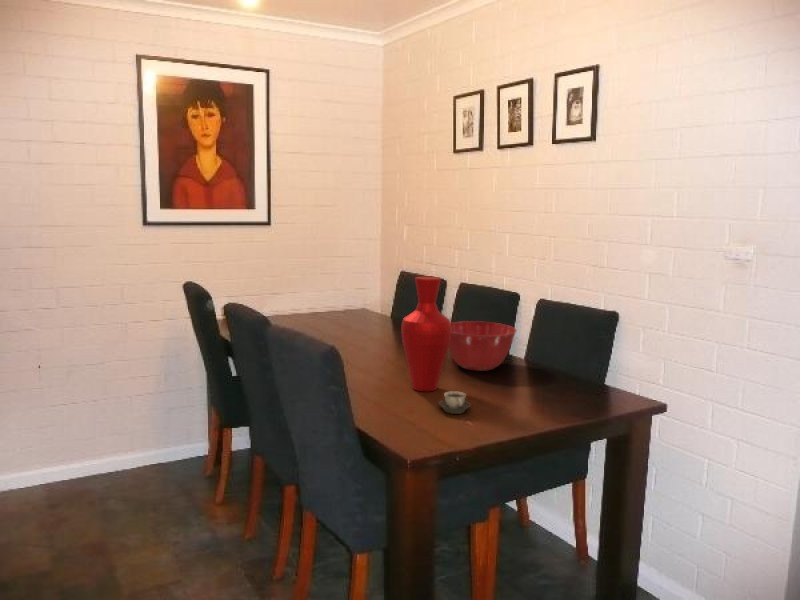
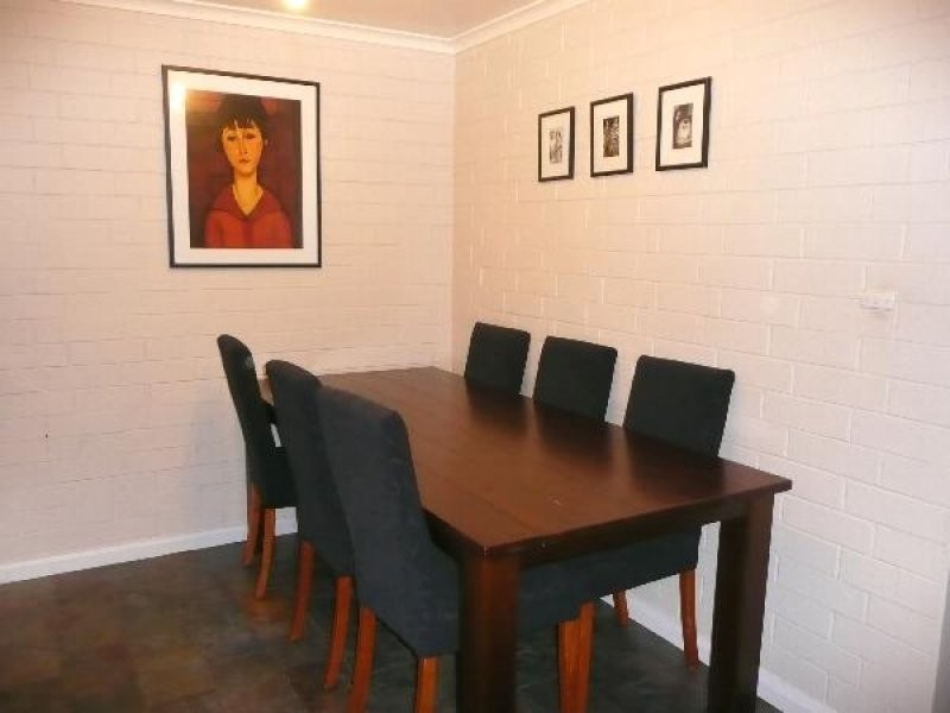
- mixing bowl [448,320,518,372]
- cup [438,390,472,415]
- vase [400,276,452,392]
